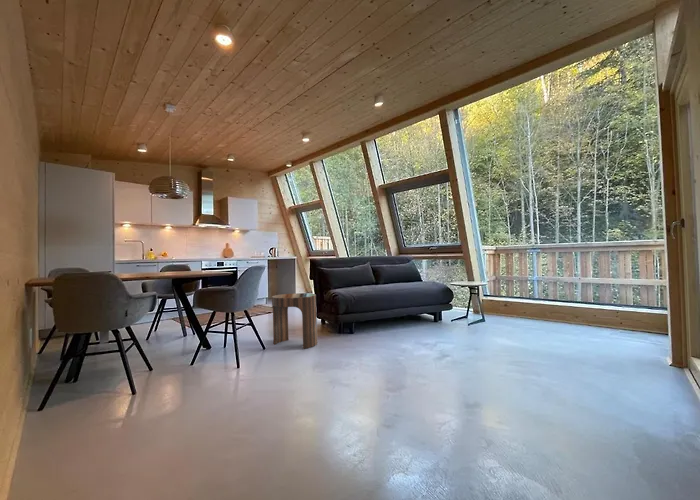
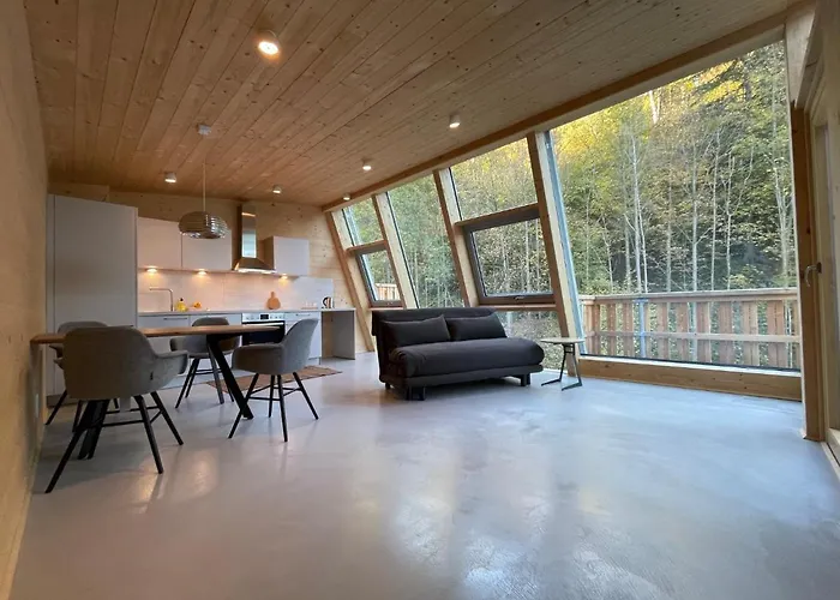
- side table [271,292,318,350]
